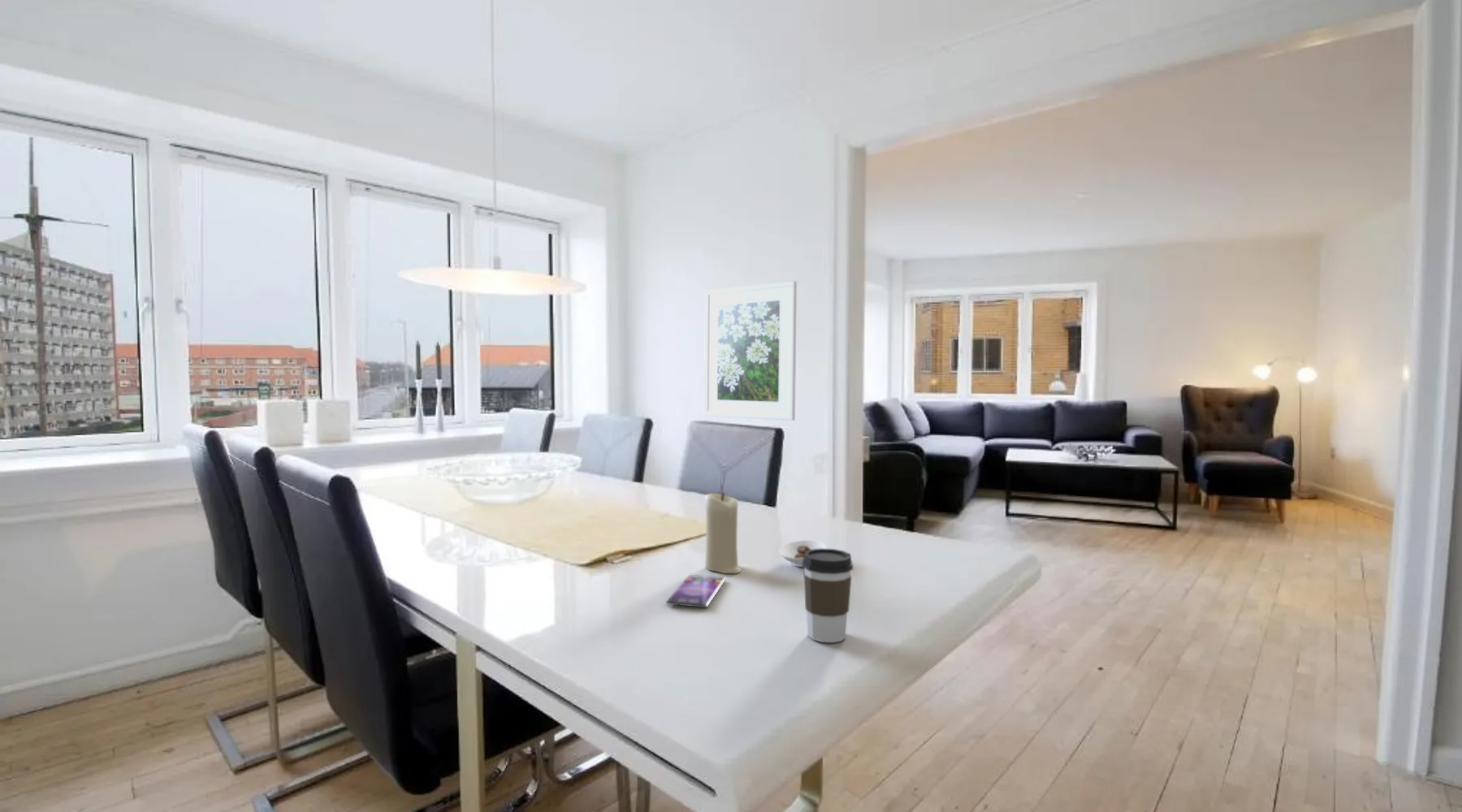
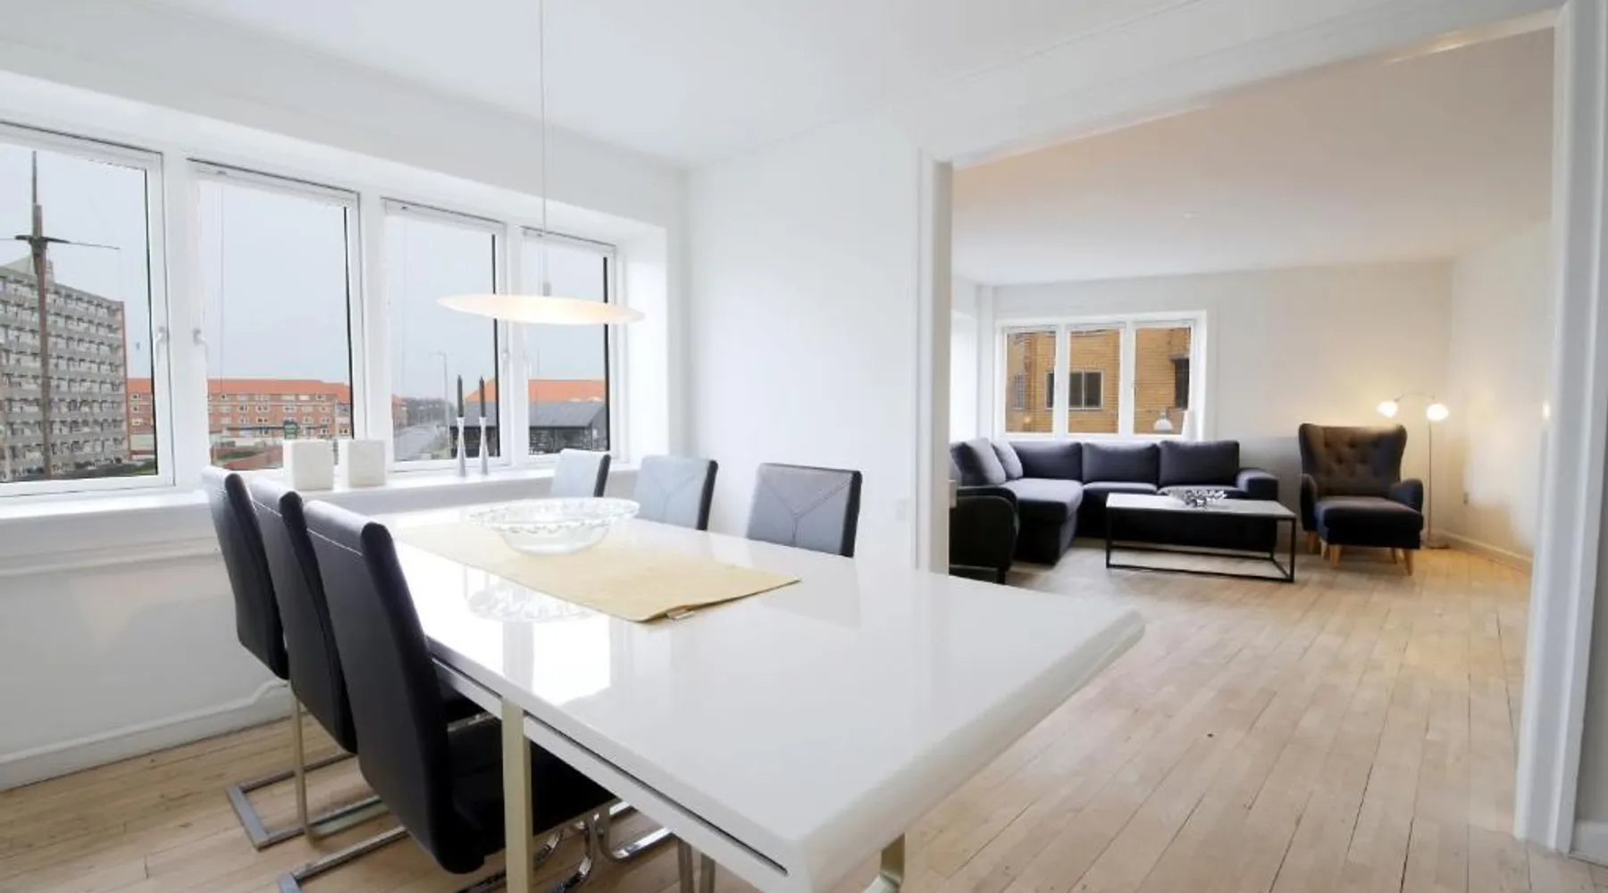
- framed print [703,280,798,421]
- smartphone [665,574,726,608]
- saucer [779,539,827,568]
- candle [704,491,742,574]
- coffee cup [802,548,854,644]
